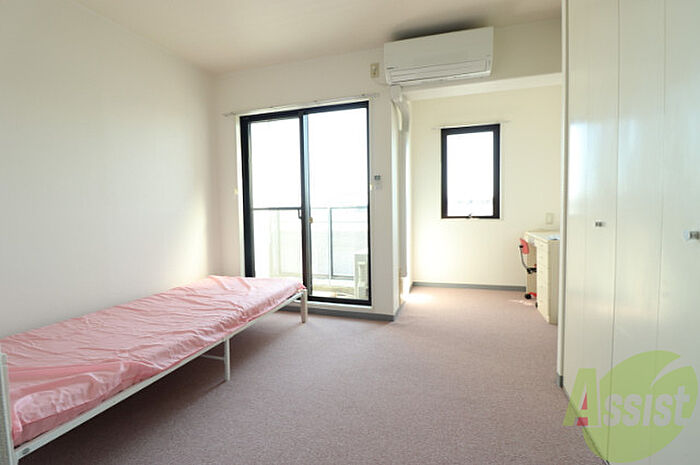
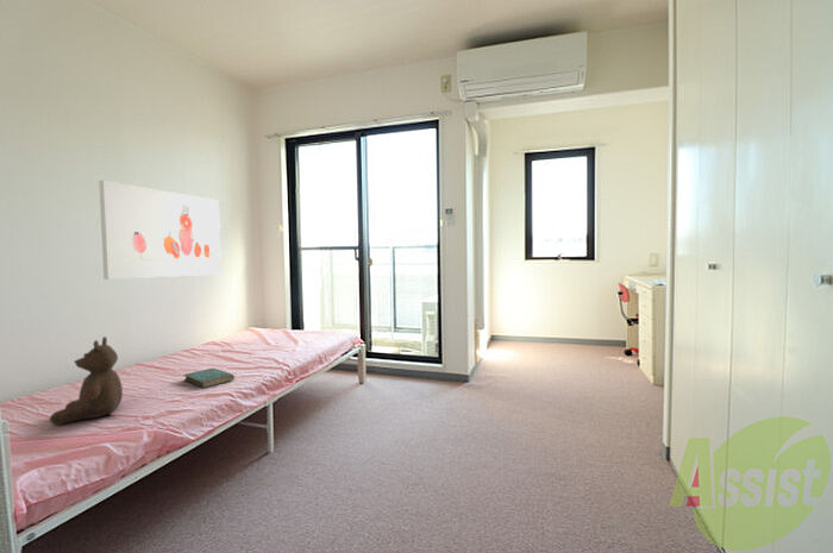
+ book [182,367,236,389]
+ wall art [98,180,223,281]
+ teddy bear [49,335,124,426]
